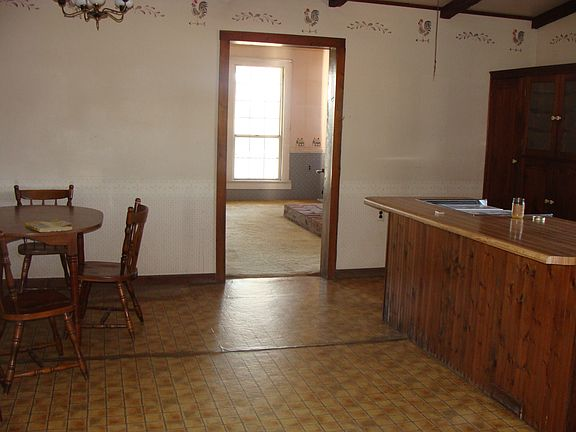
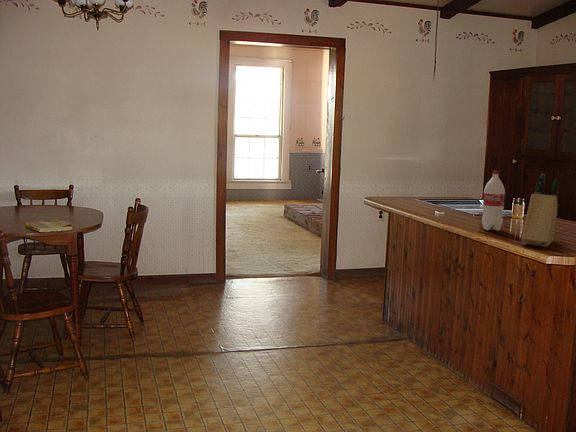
+ bottle [481,170,506,232]
+ knife block [520,173,560,248]
